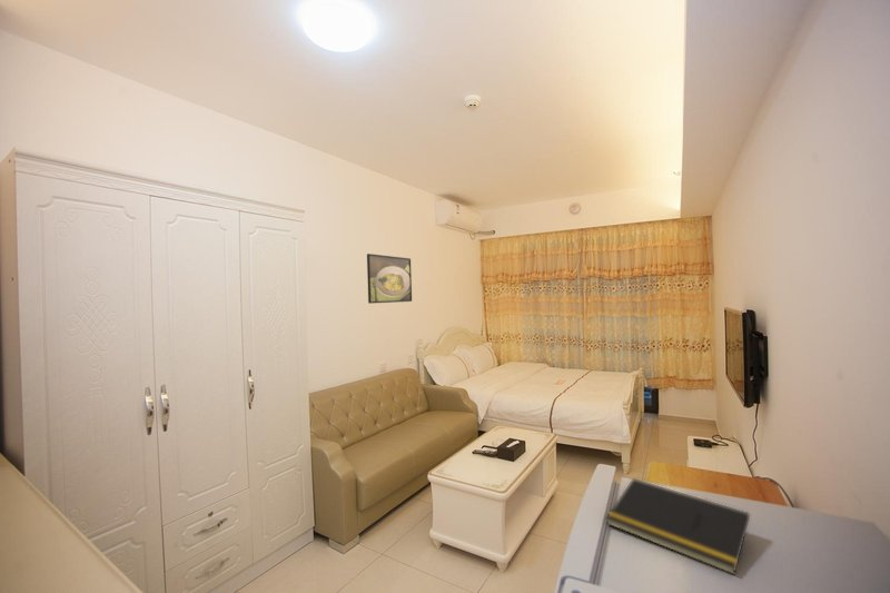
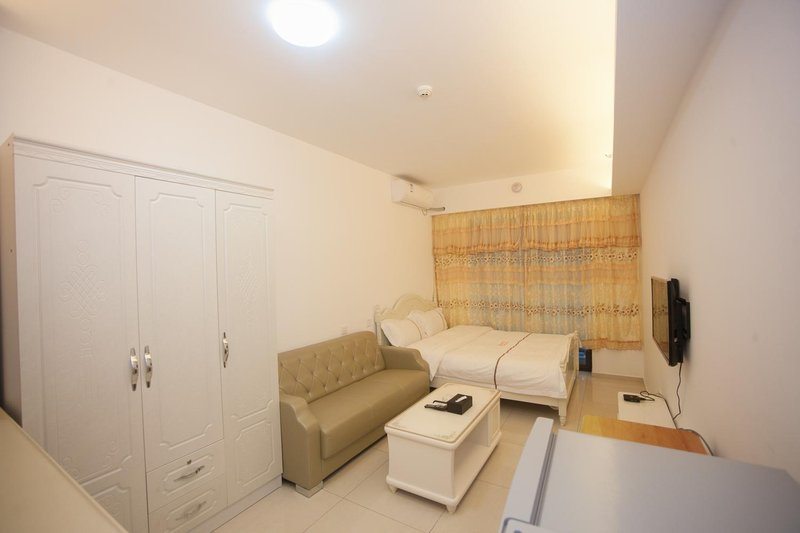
- notepad [605,477,751,575]
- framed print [366,253,413,305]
